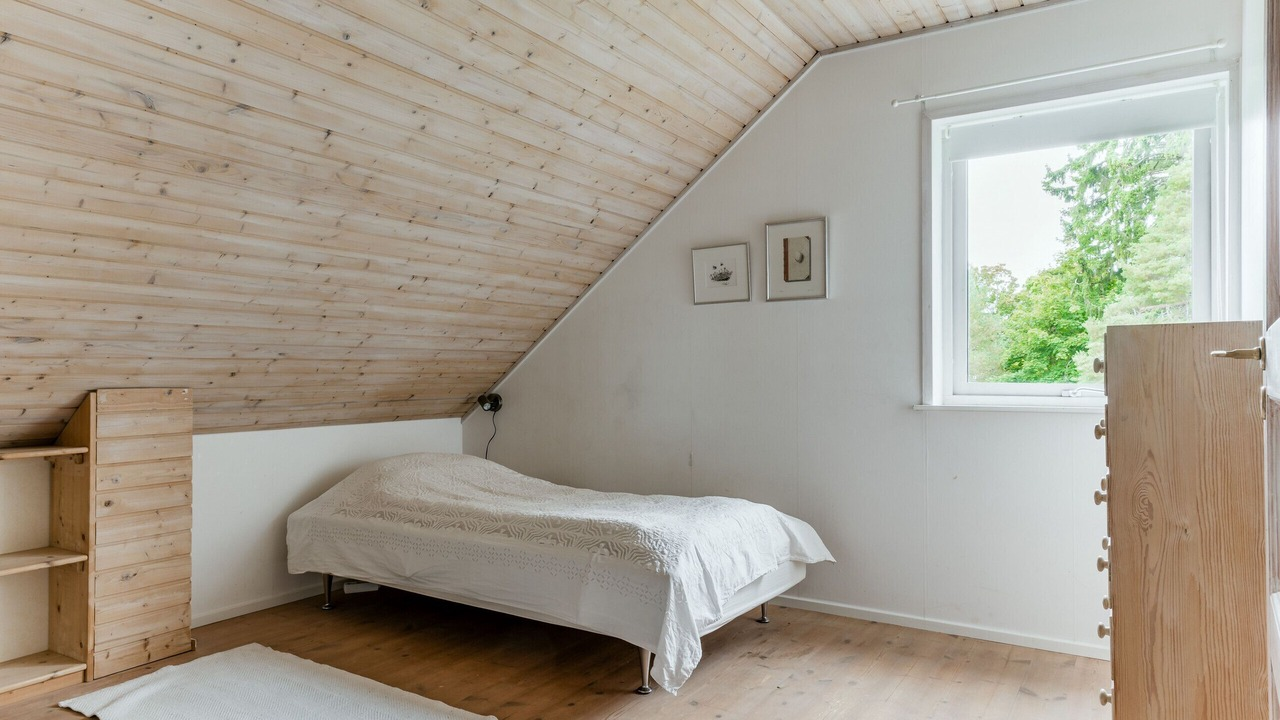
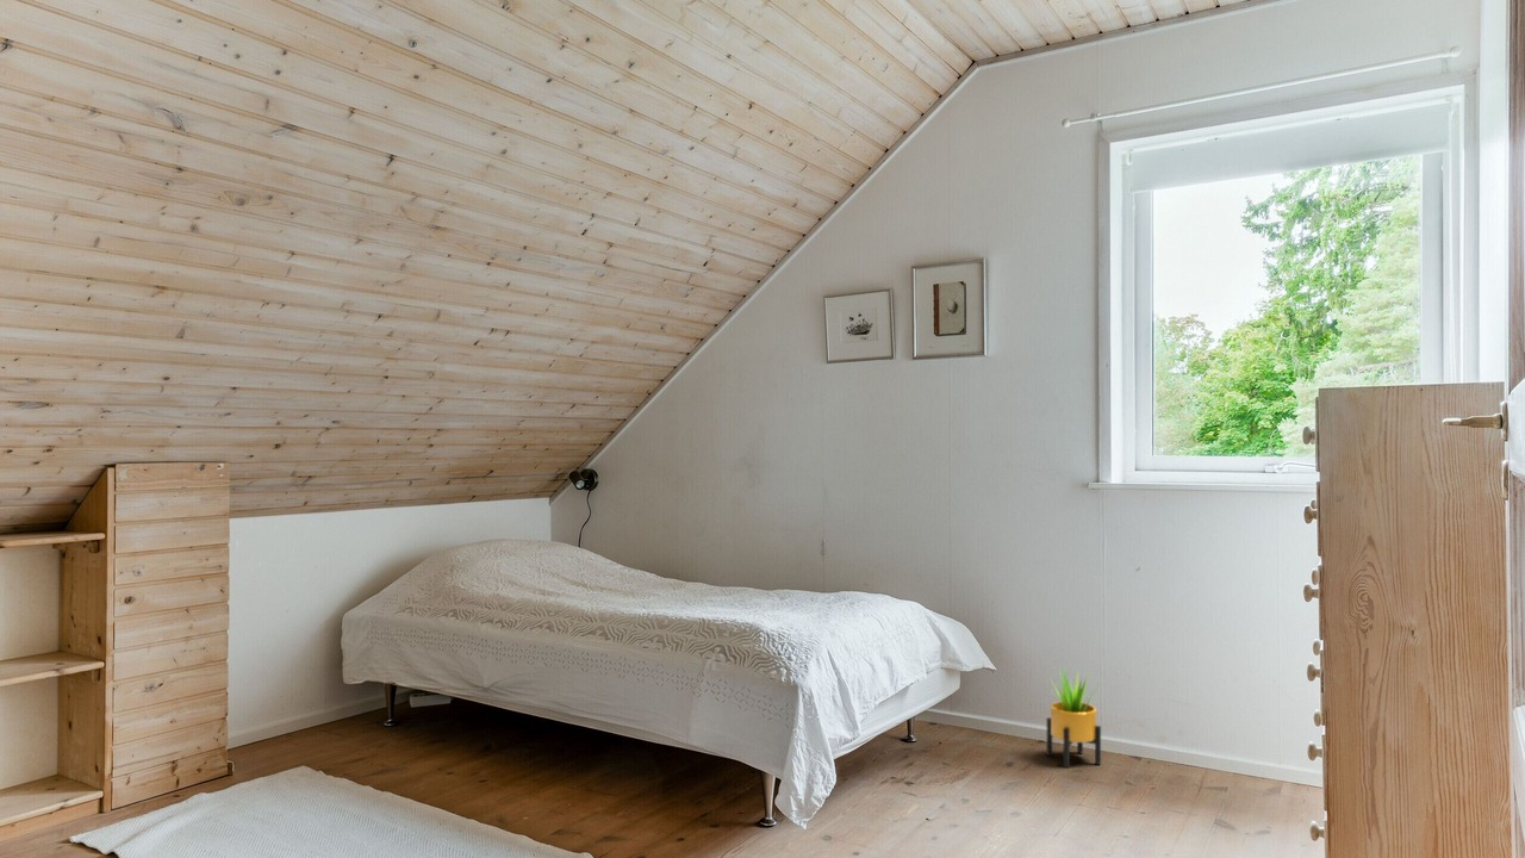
+ potted plant [1046,665,1102,769]
